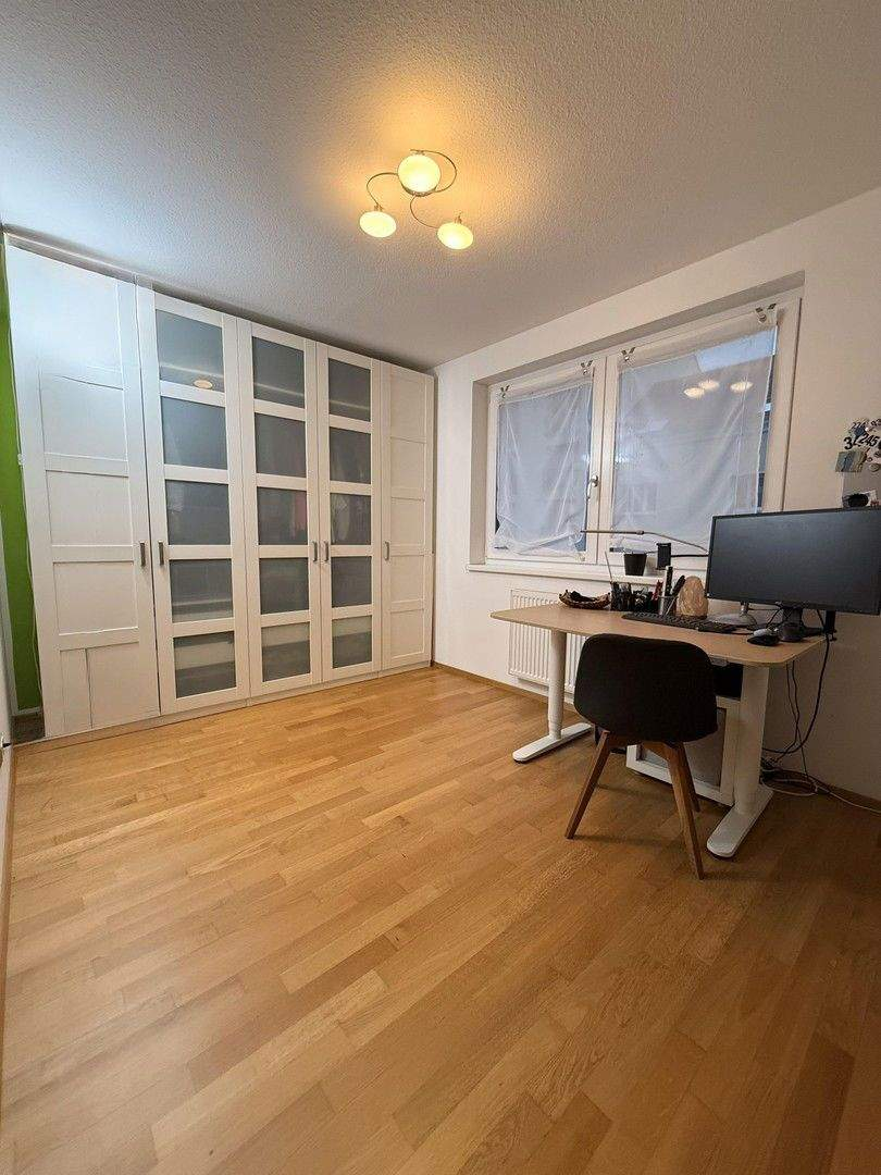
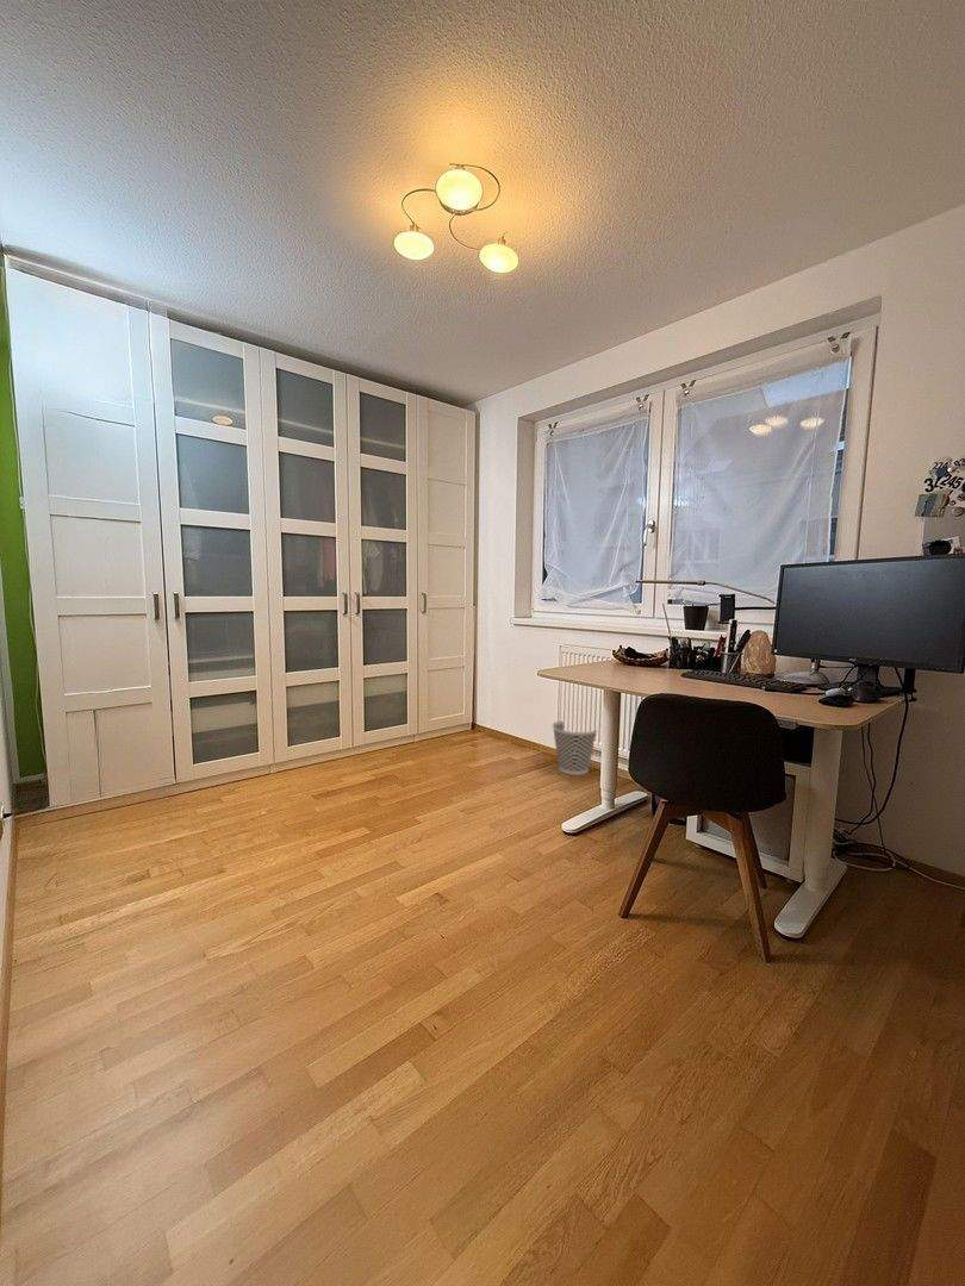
+ wastebasket [552,719,598,776]
